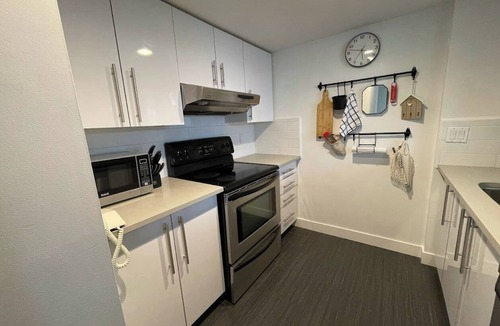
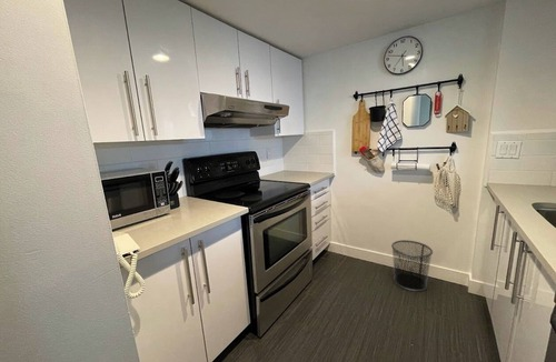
+ trash can [390,239,434,292]
